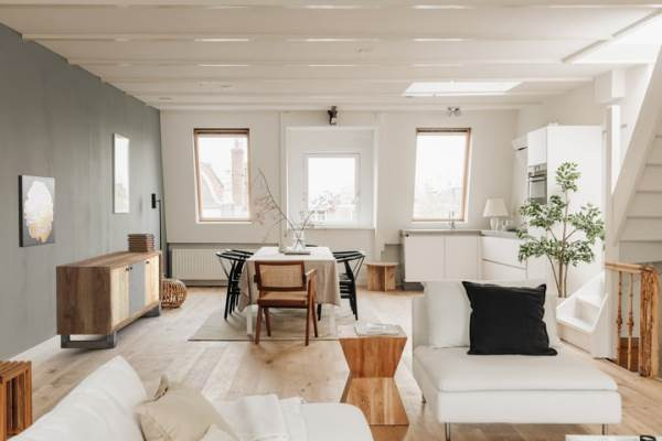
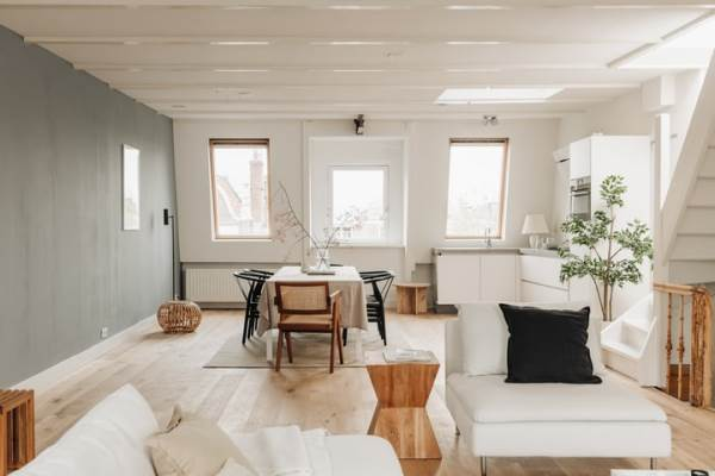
- book stack [126,233,156,252]
- sideboard [55,249,163,349]
- wall art [17,174,56,248]
